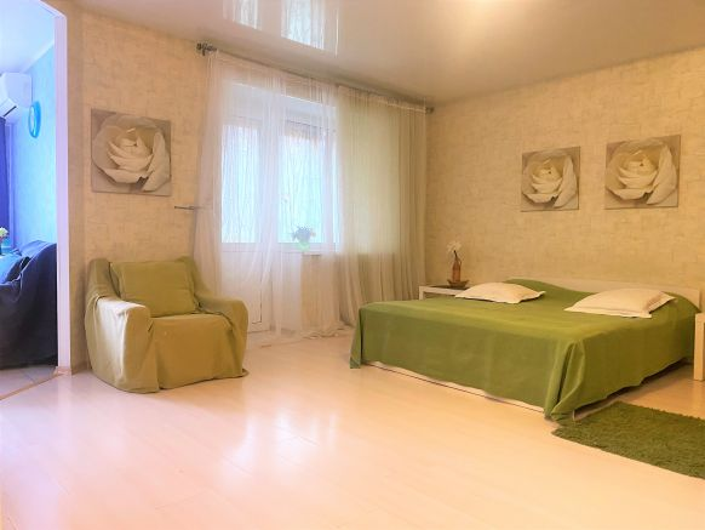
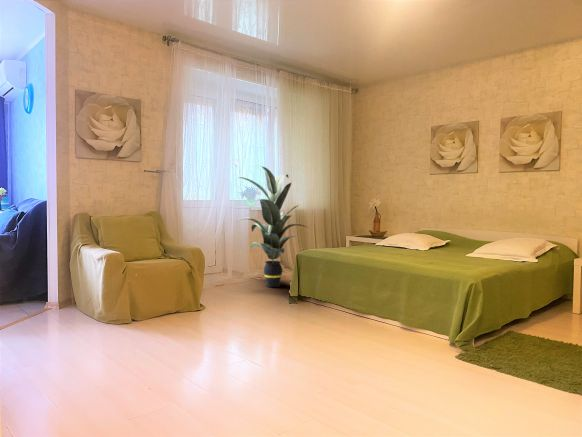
+ indoor plant [237,165,310,288]
